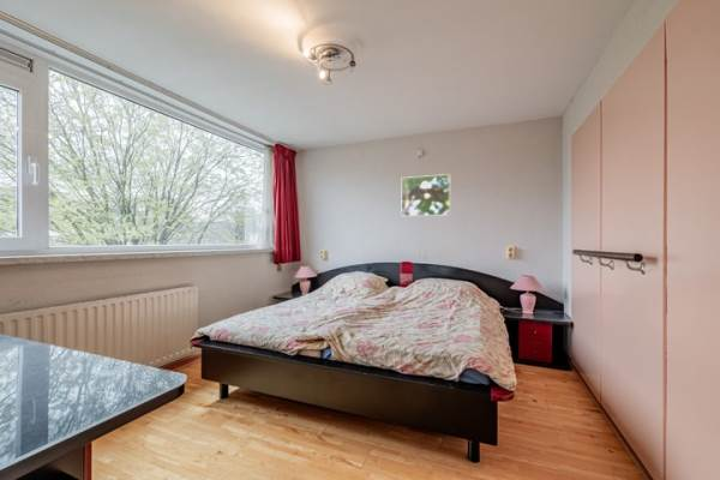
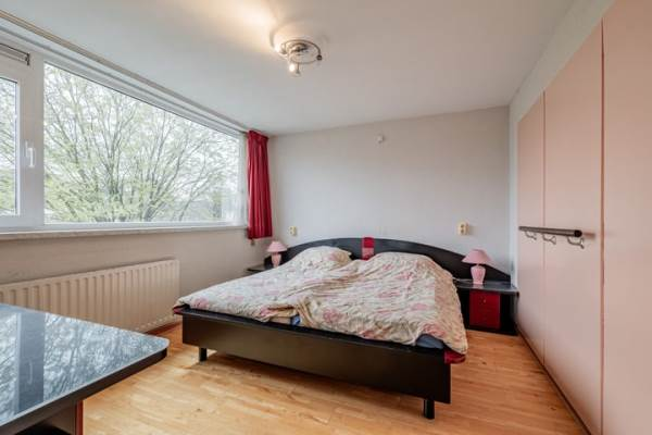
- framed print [400,173,451,217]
